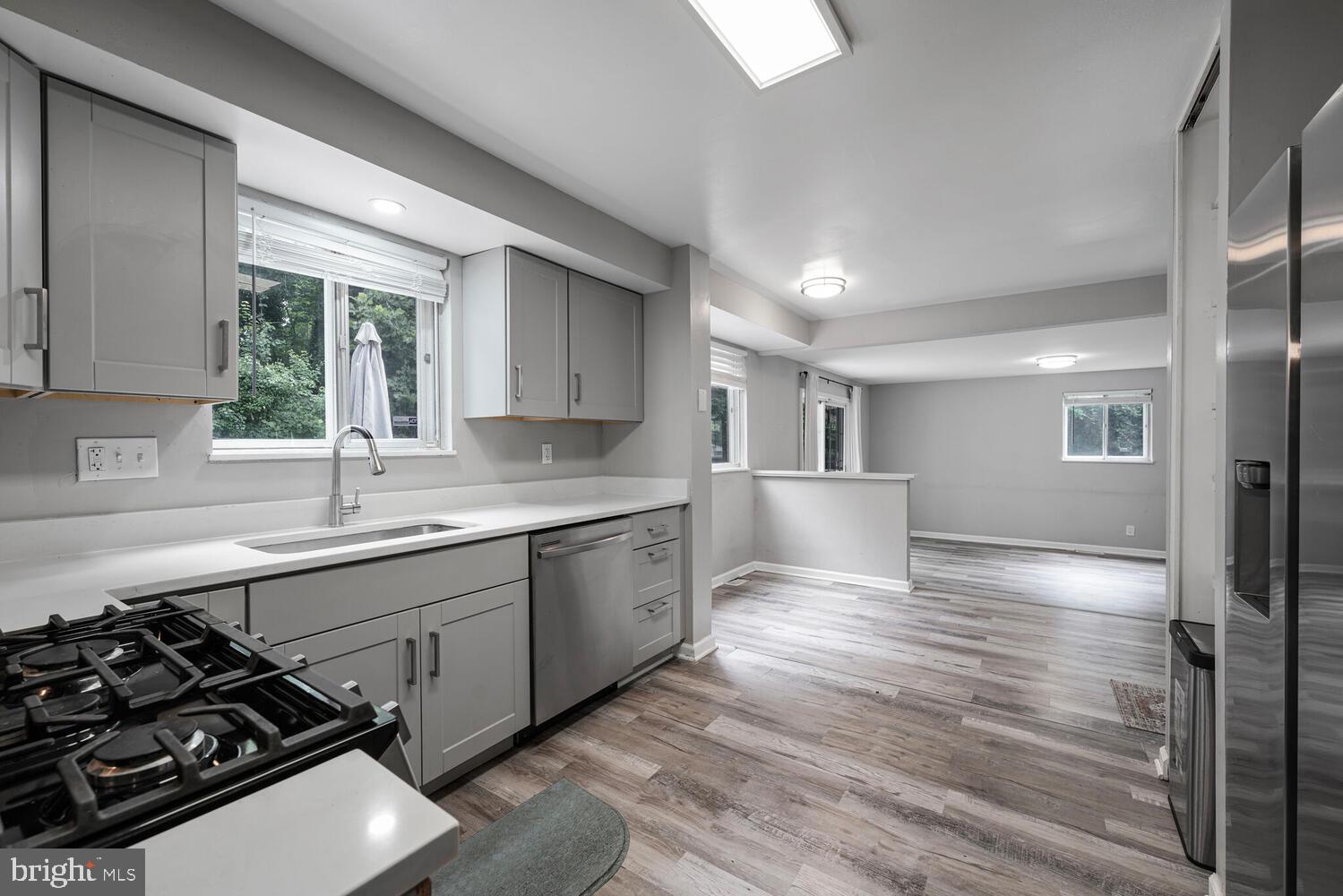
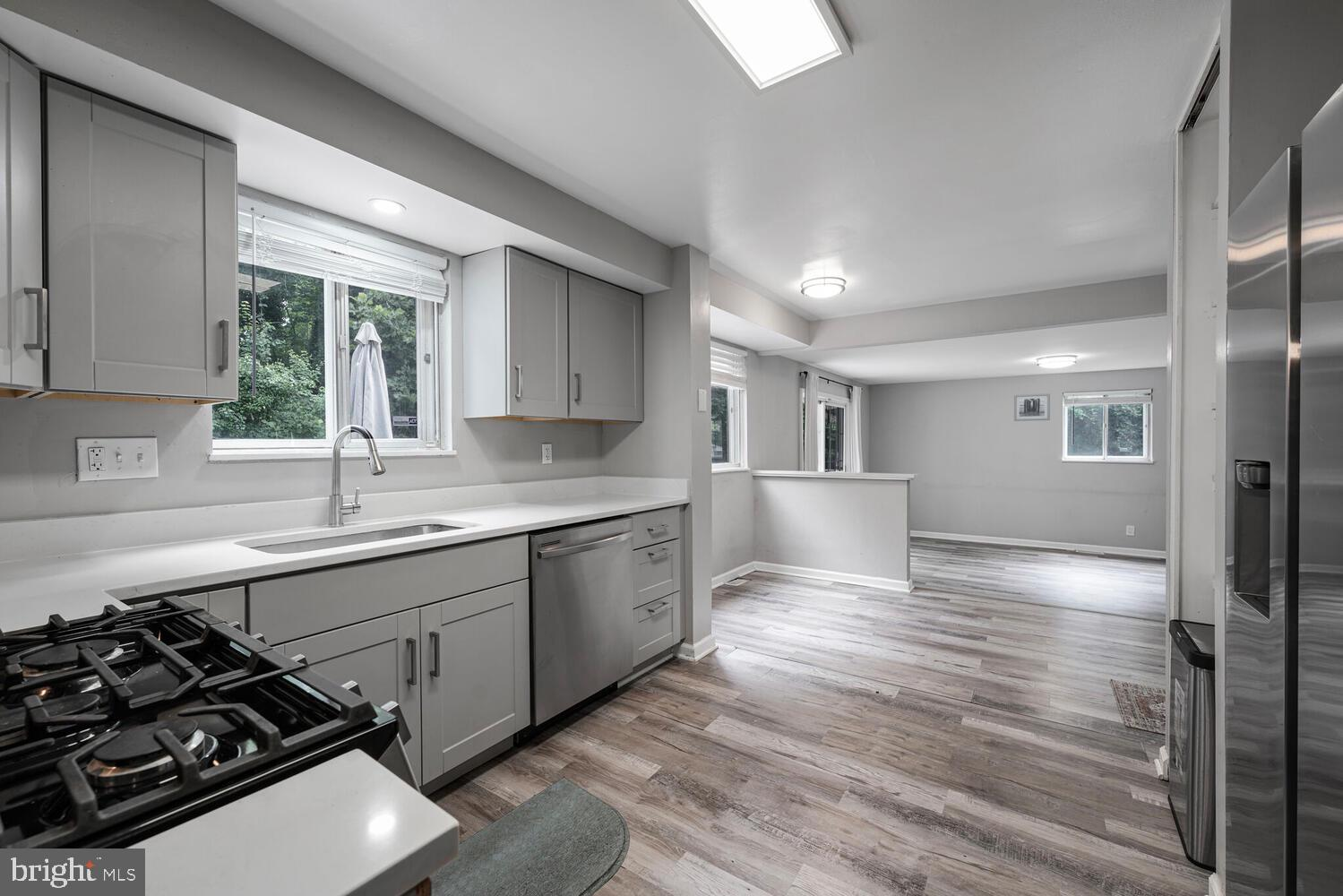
+ wall art [1013,392,1051,422]
